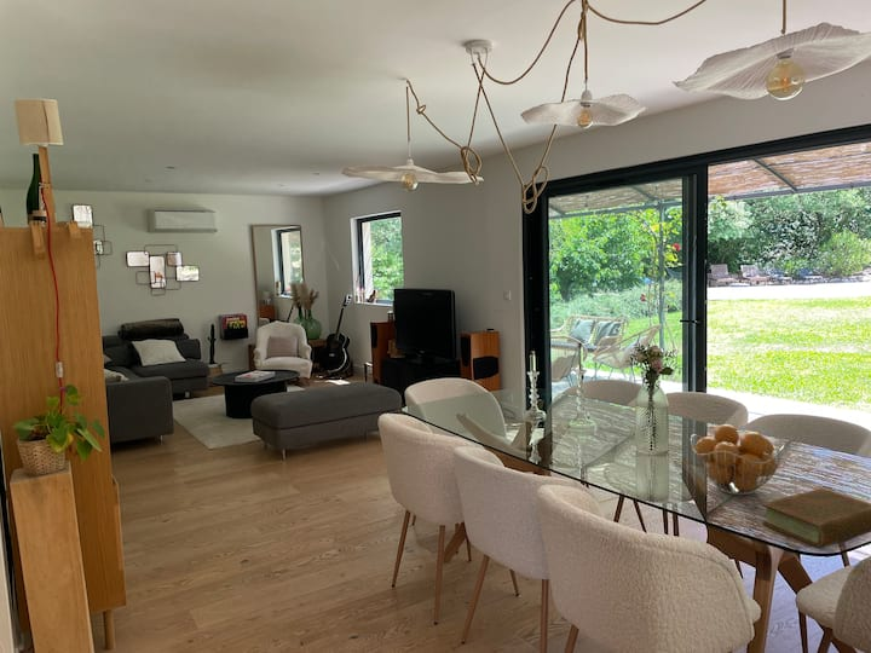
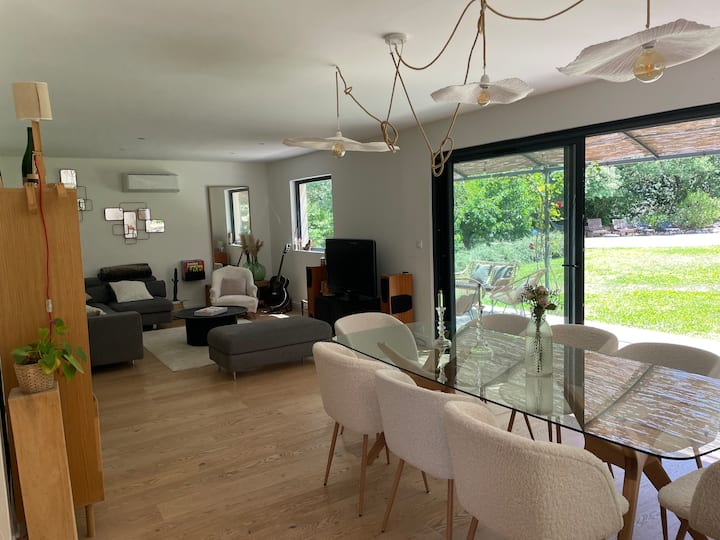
- fruit basket [690,423,785,496]
- book [761,487,871,549]
